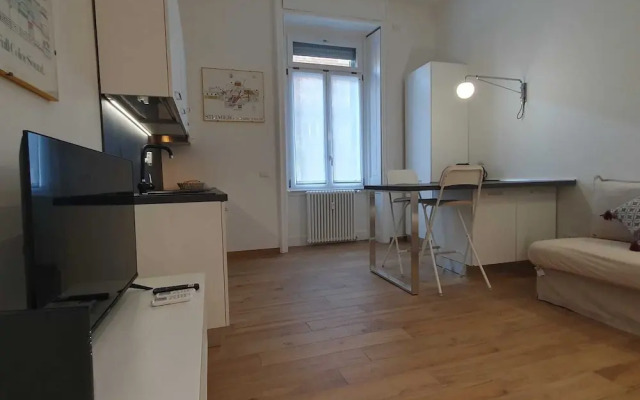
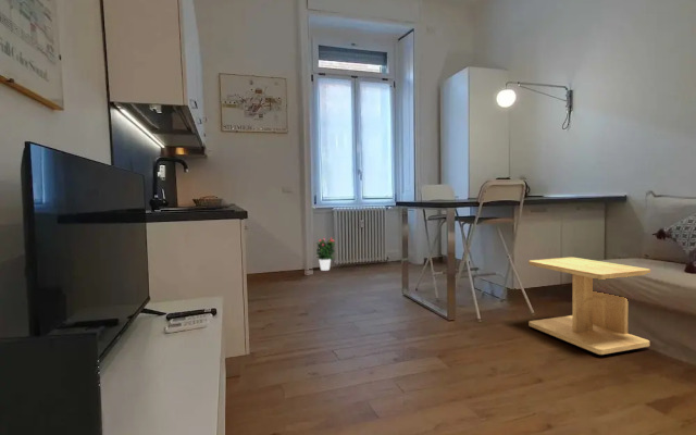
+ side table [527,257,651,356]
+ potted flower [315,236,336,272]
